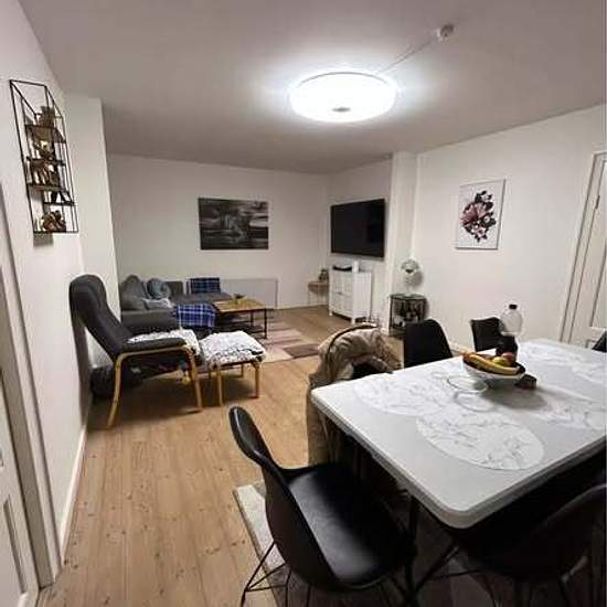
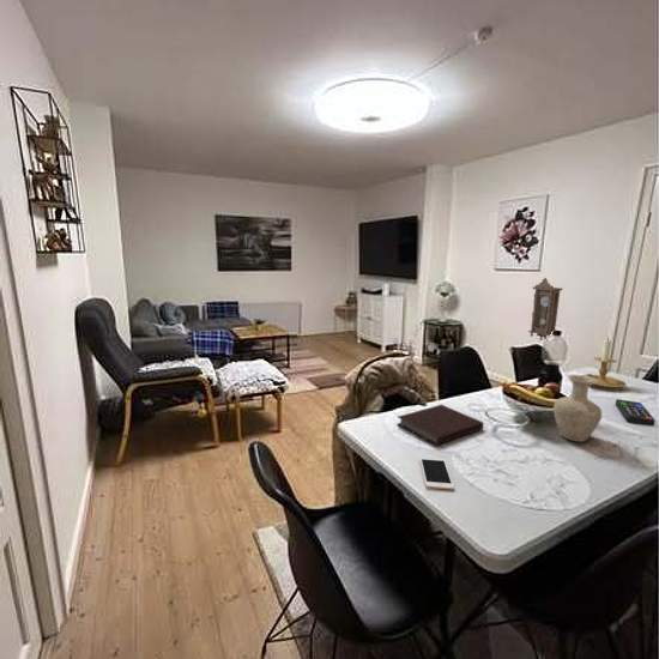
+ cell phone [418,457,455,491]
+ notebook [397,404,485,447]
+ remote control [615,398,655,428]
+ candle holder [584,337,627,389]
+ vase [552,374,603,442]
+ pendulum clock [527,277,563,341]
